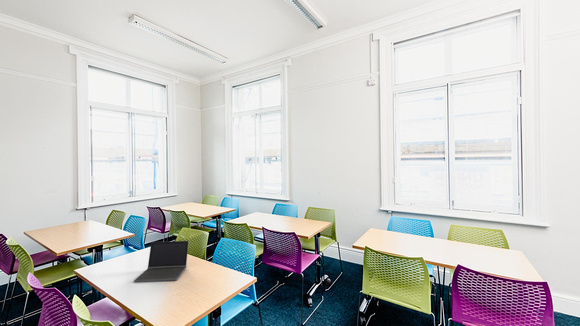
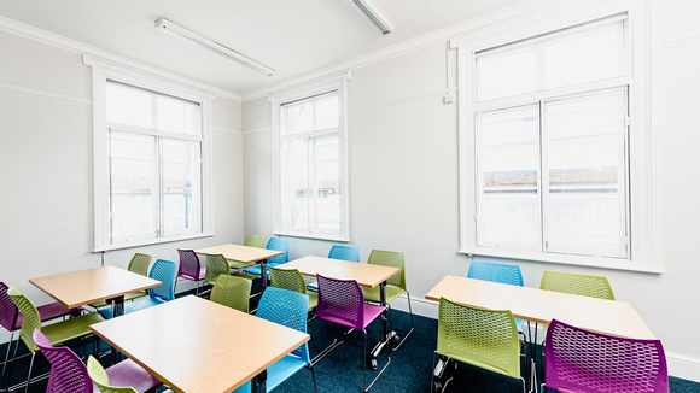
- laptop computer [133,240,190,283]
